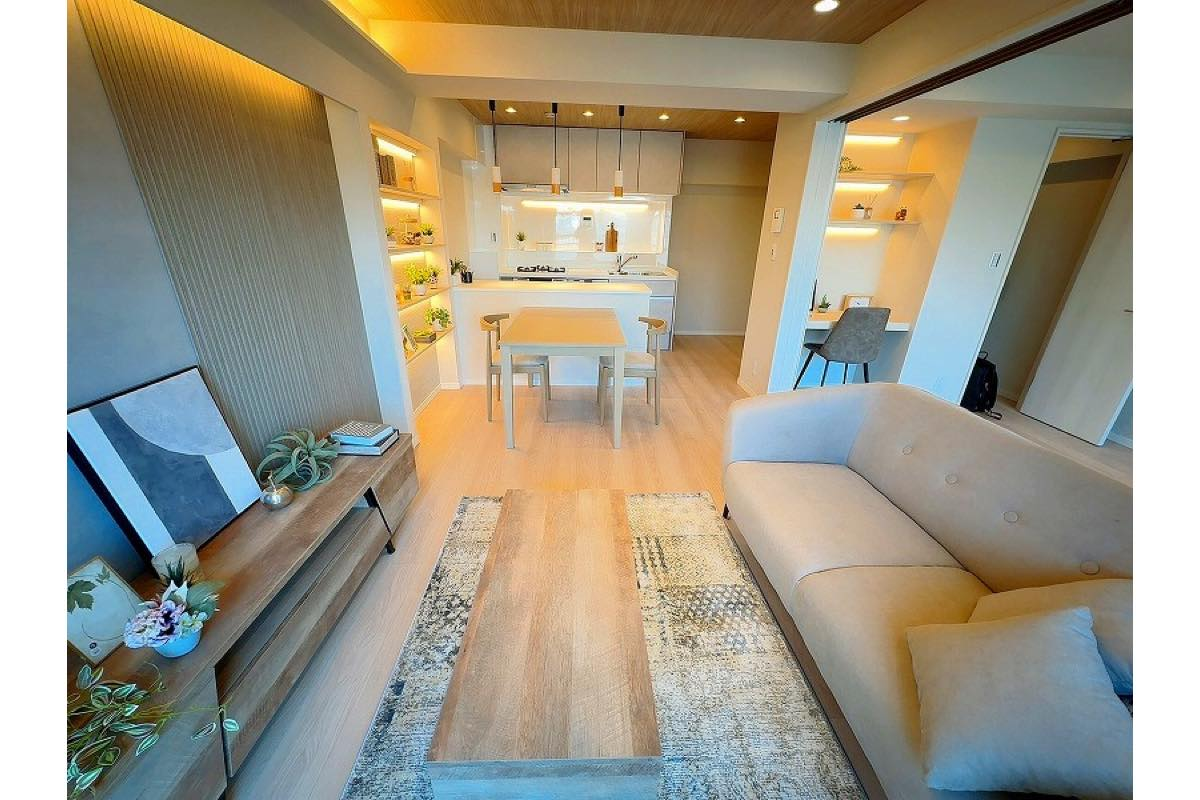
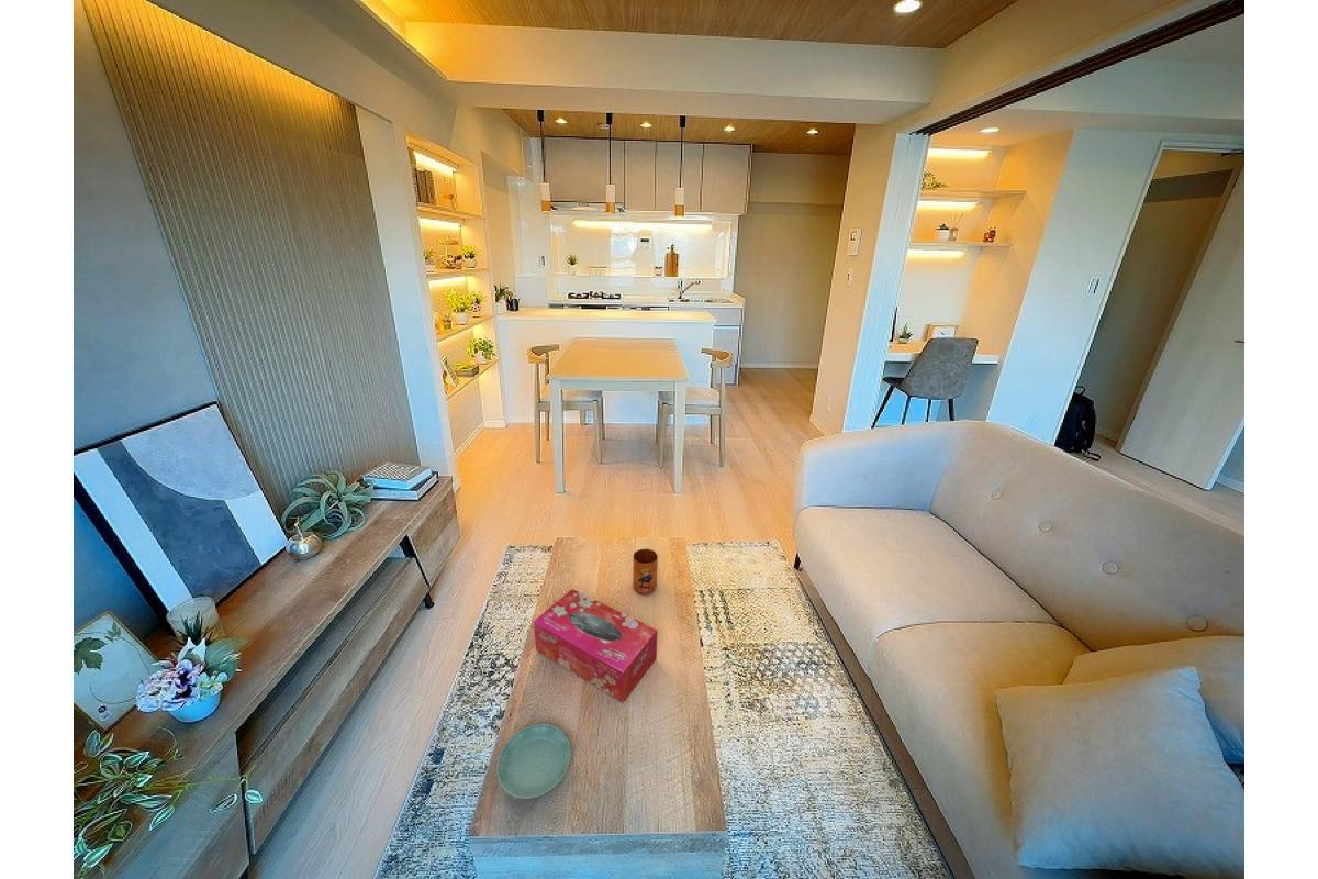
+ mug [632,547,659,596]
+ tissue box [533,588,658,704]
+ saucer [495,723,572,800]
